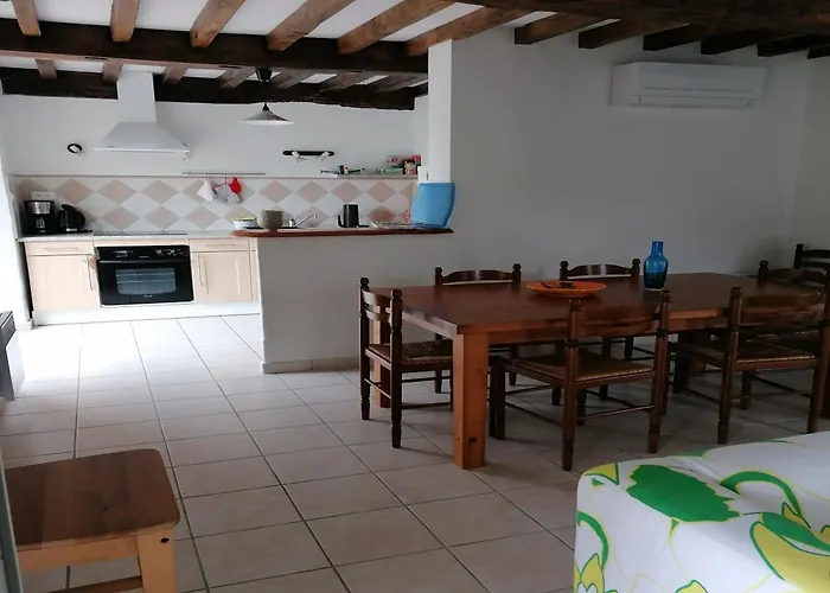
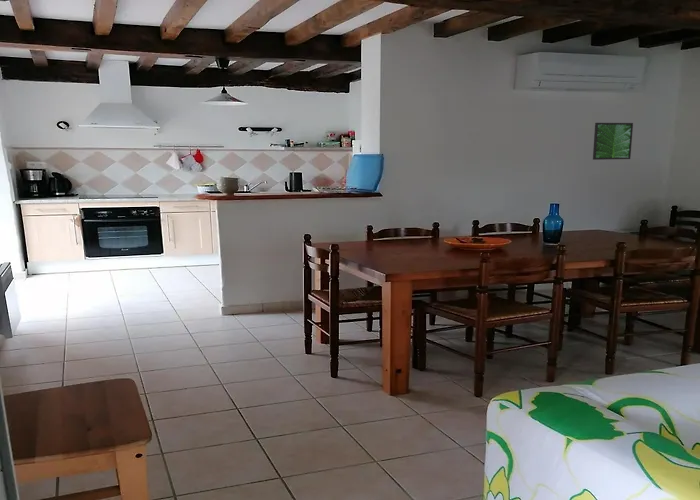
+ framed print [592,122,634,161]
